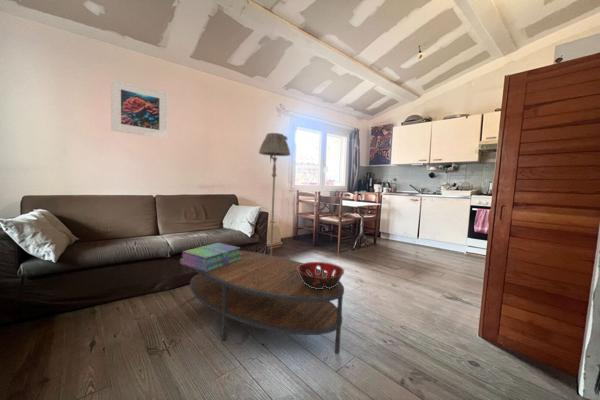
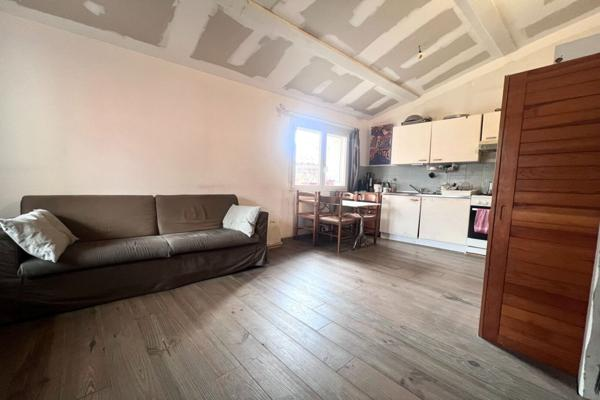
- decorative bowl [297,261,345,289]
- coffee table [189,250,345,355]
- stack of books [179,242,242,272]
- floor lamp [258,132,291,255]
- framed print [110,78,169,139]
